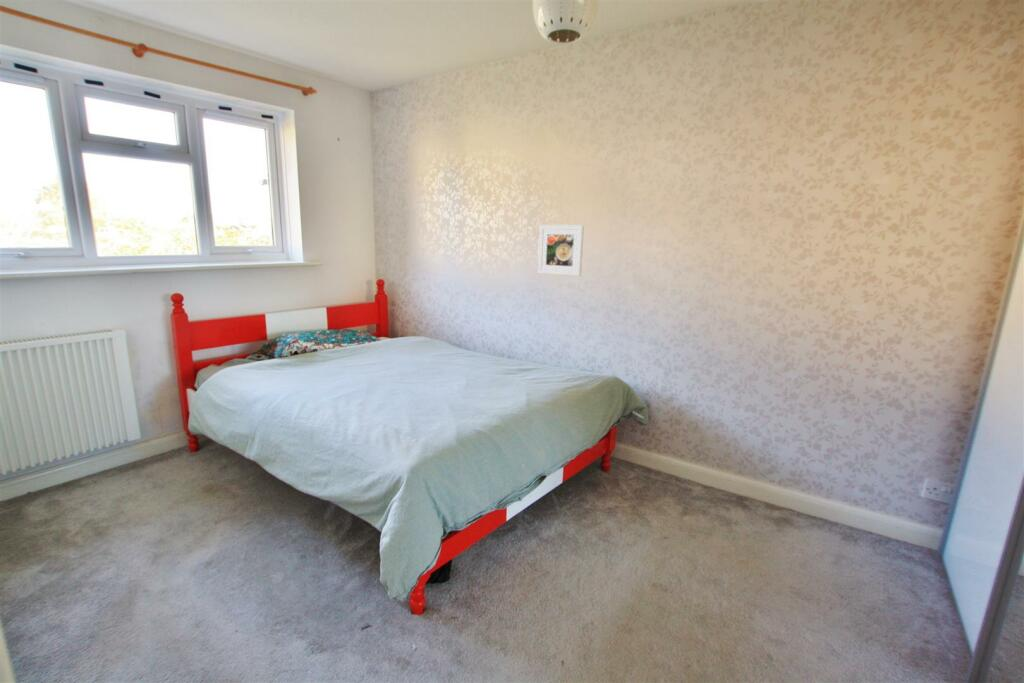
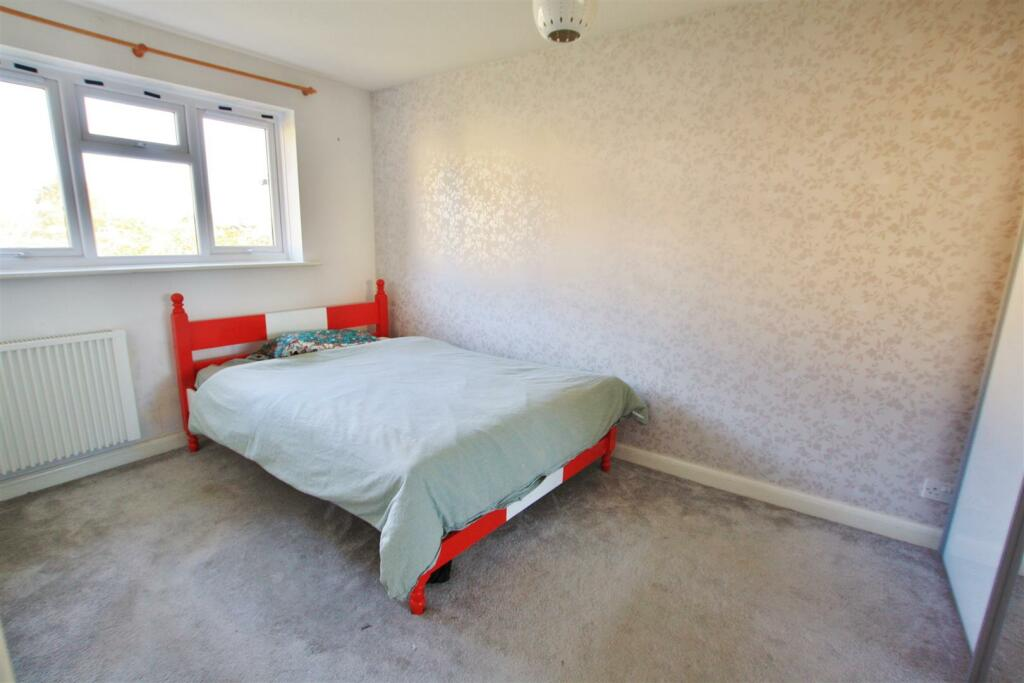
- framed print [537,224,585,277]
